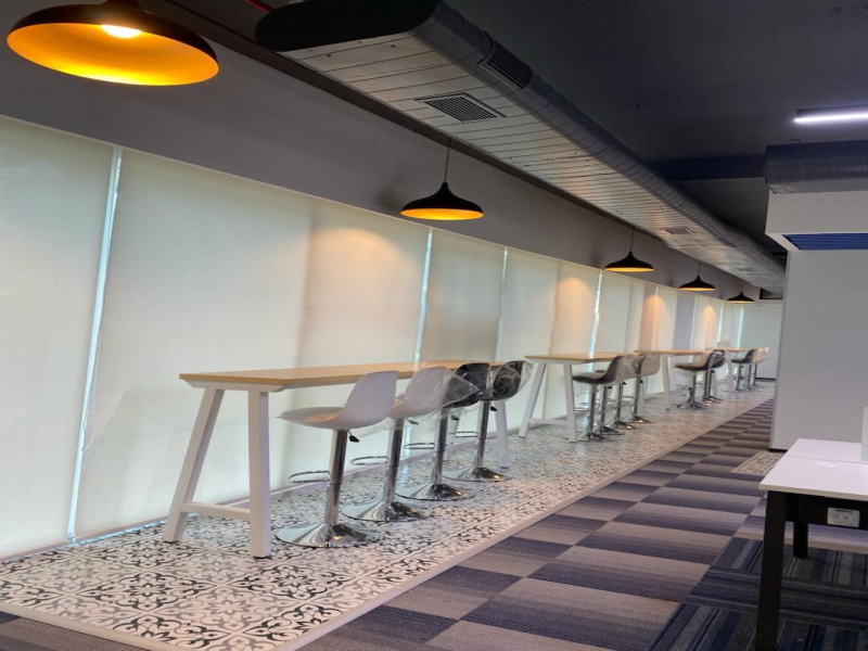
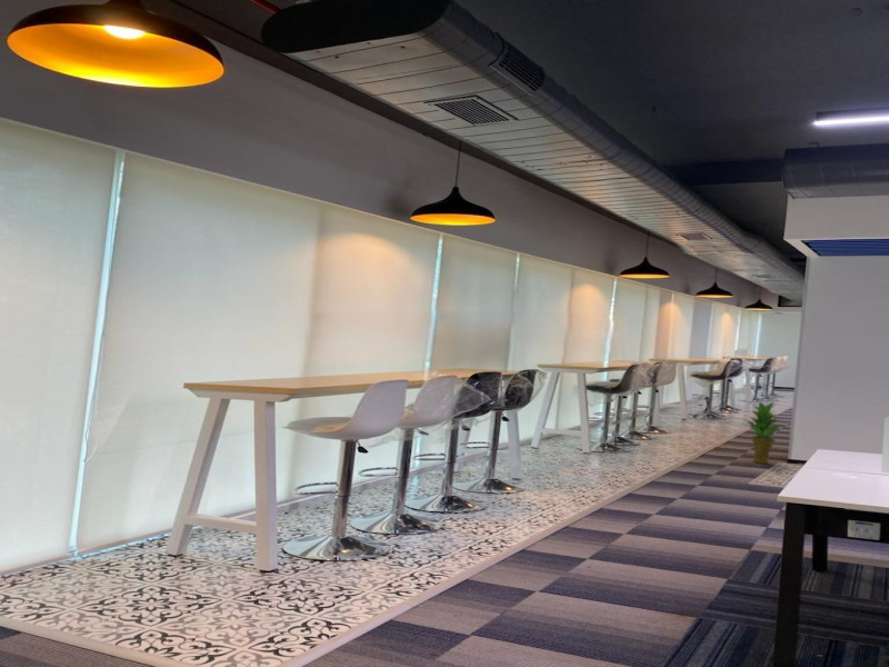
+ potted plant [739,401,787,465]
